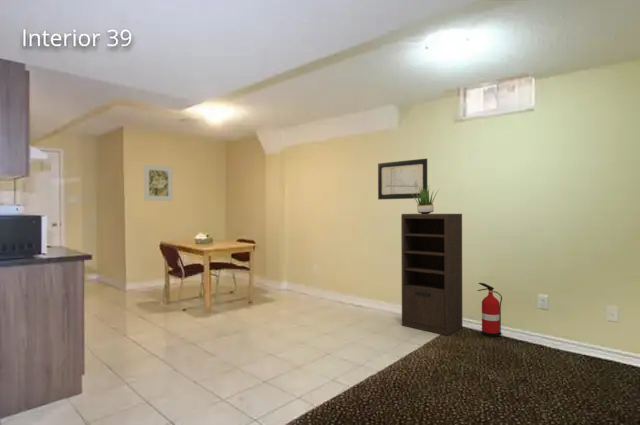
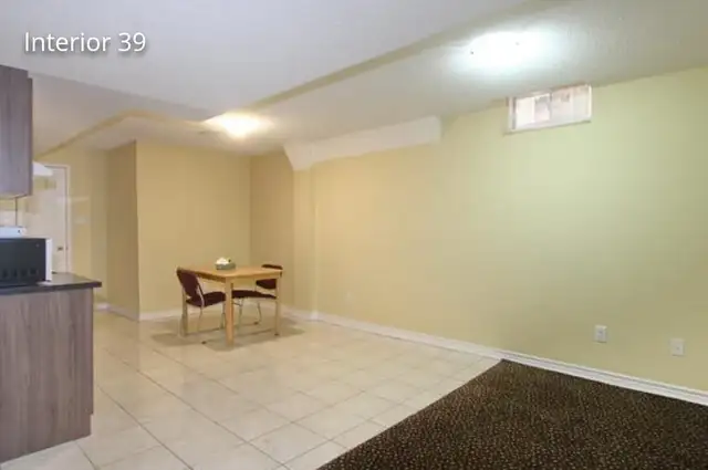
- fire extinguisher [476,282,503,338]
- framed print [143,164,174,202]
- wall art [377,157,428,201]
- potted plant [409,185,440,214]
- shelving unit [400,213,463,337]
